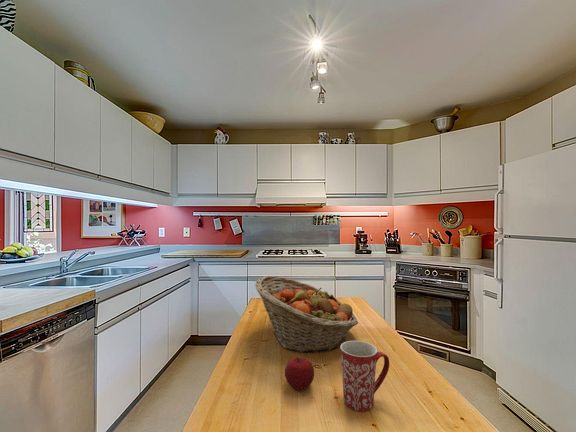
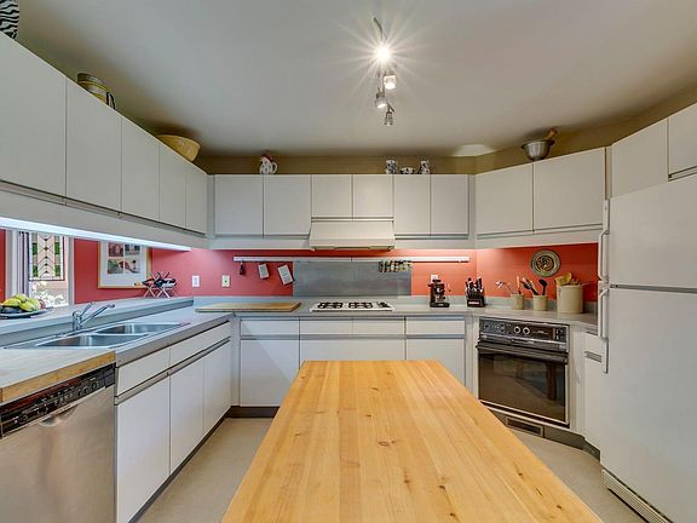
- apple [284,356,315,392]
- mug [339,340,390,412]
- fruit basket [254,275,359,354]
